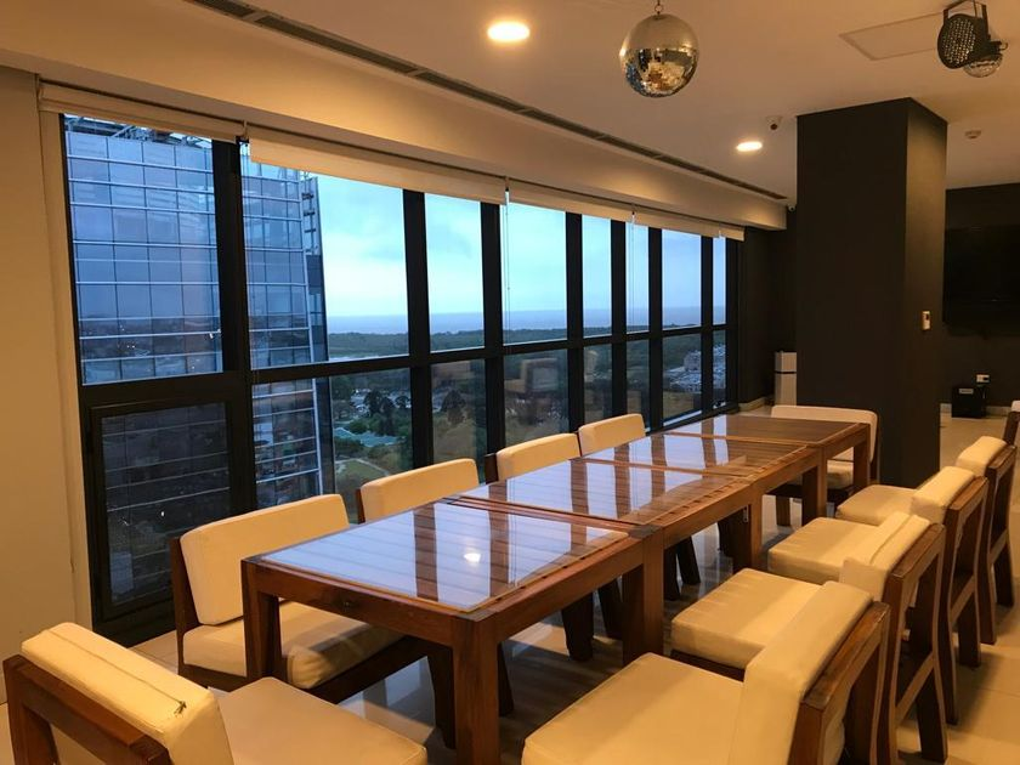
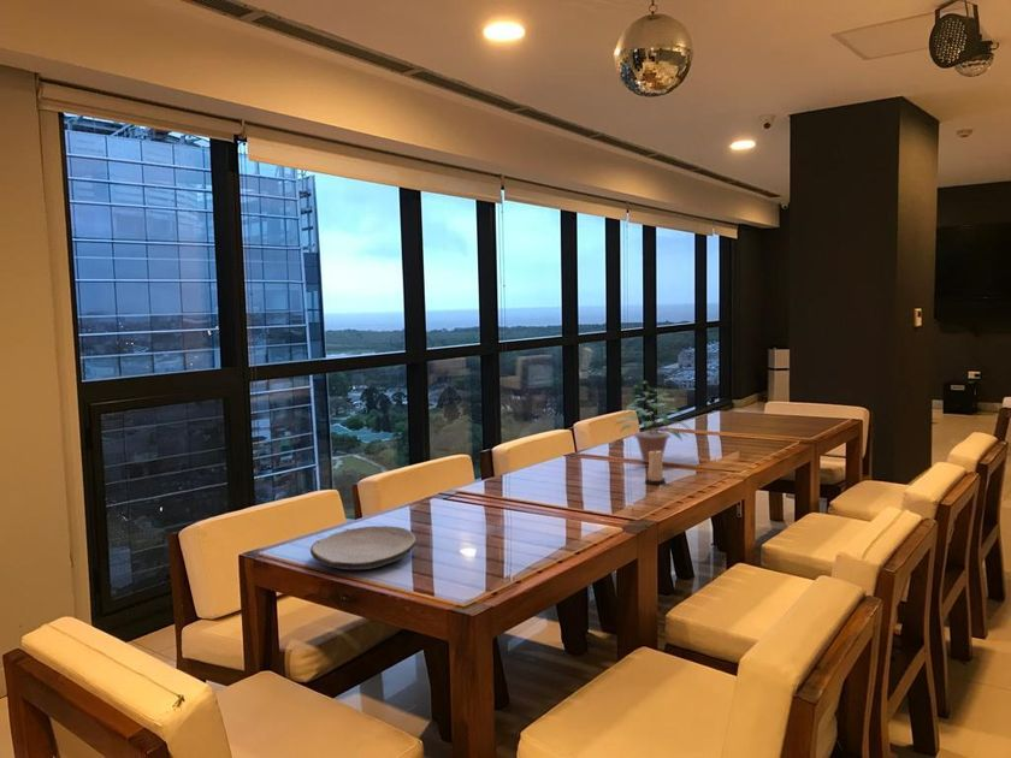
+ potted plant [613,380,693,464]
+ candle [644,449,667,485]
+ plate [309,525,416,570]
